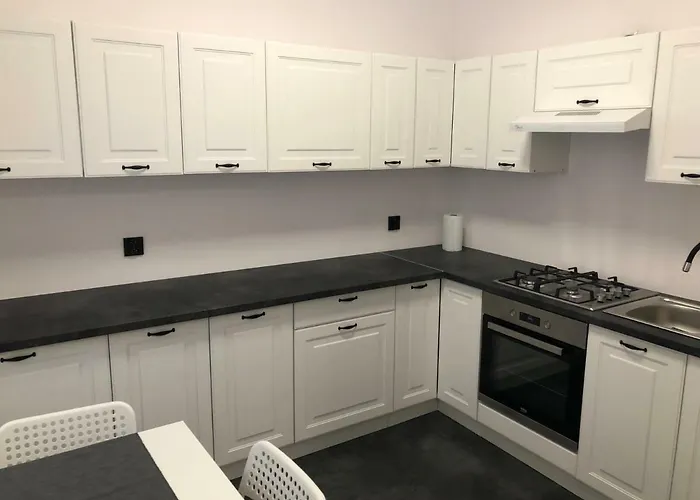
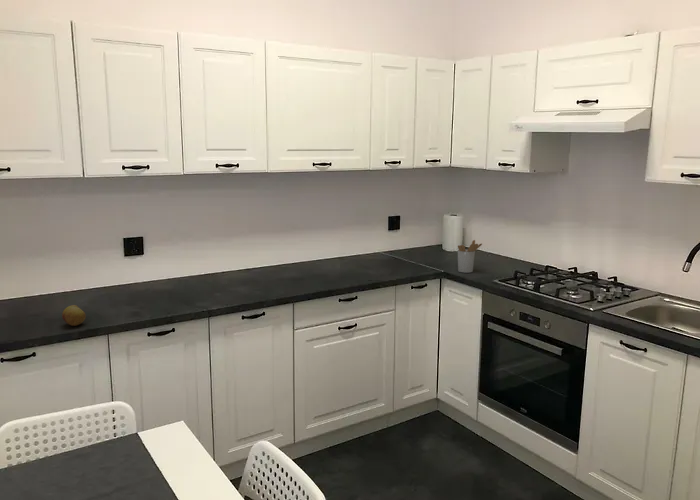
+ utensil holder [457,239,483,274]
+ fruit [61,304,87,327]
